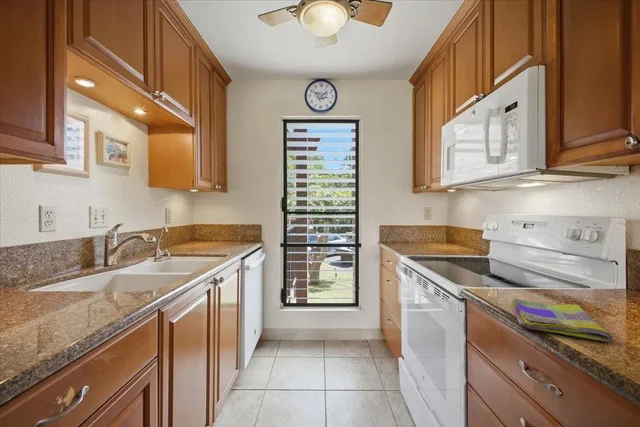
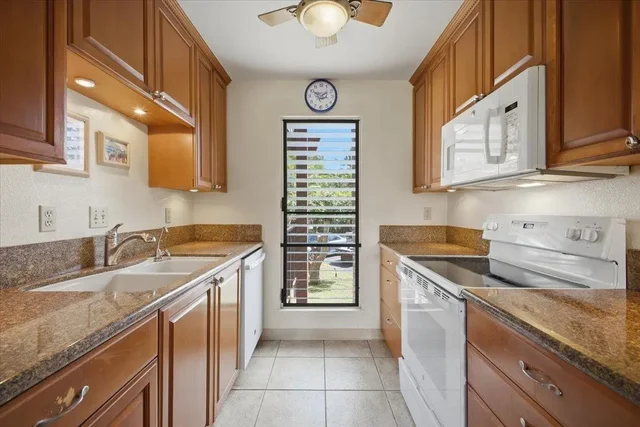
- dish towel [512,297,614,343]
